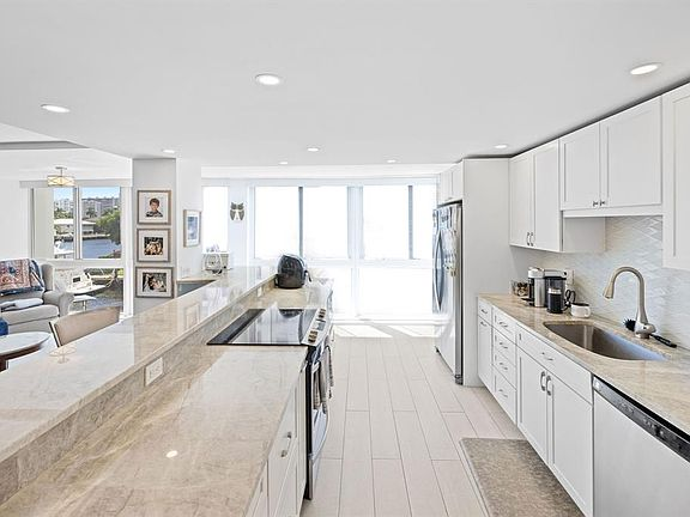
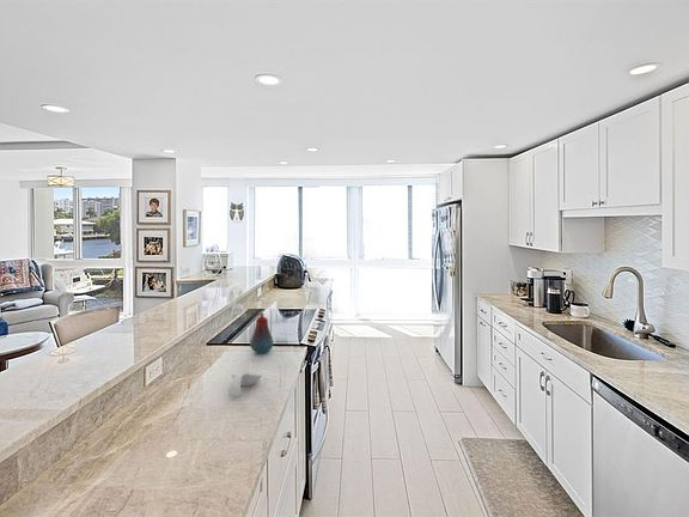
+ spoon rest [227,371,263,397]
+ teakettle [249,312,274,354]
